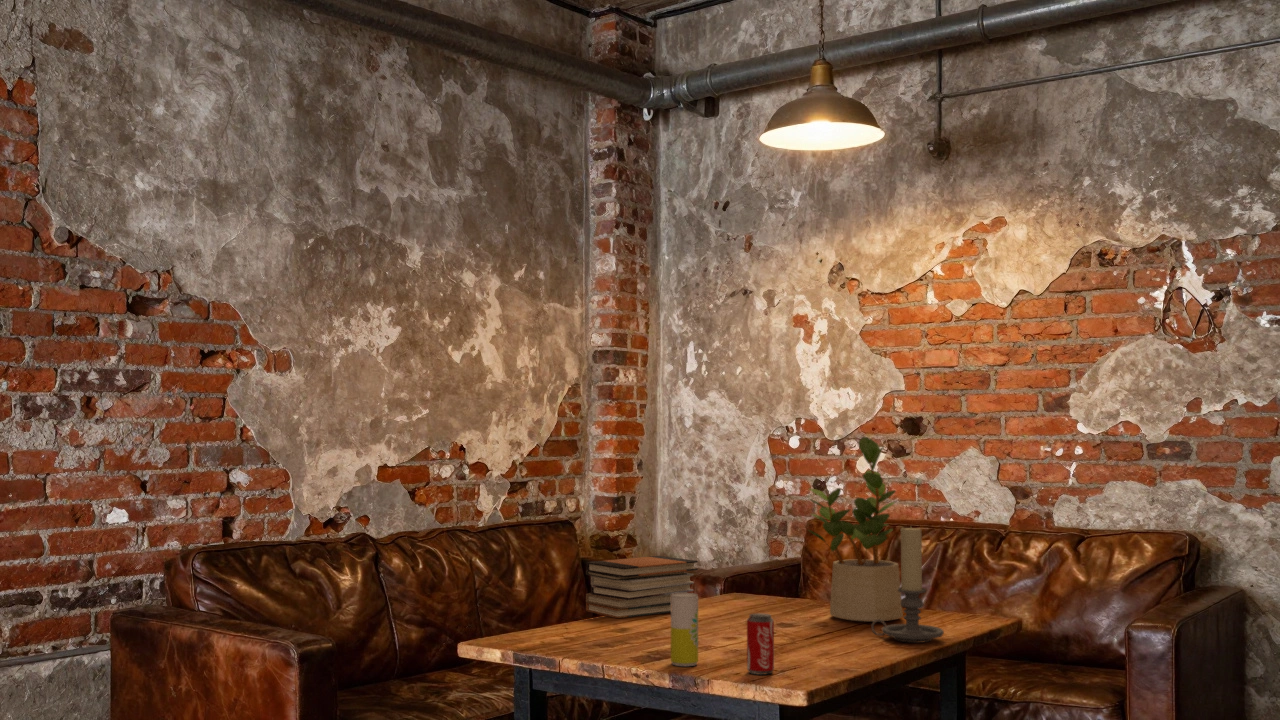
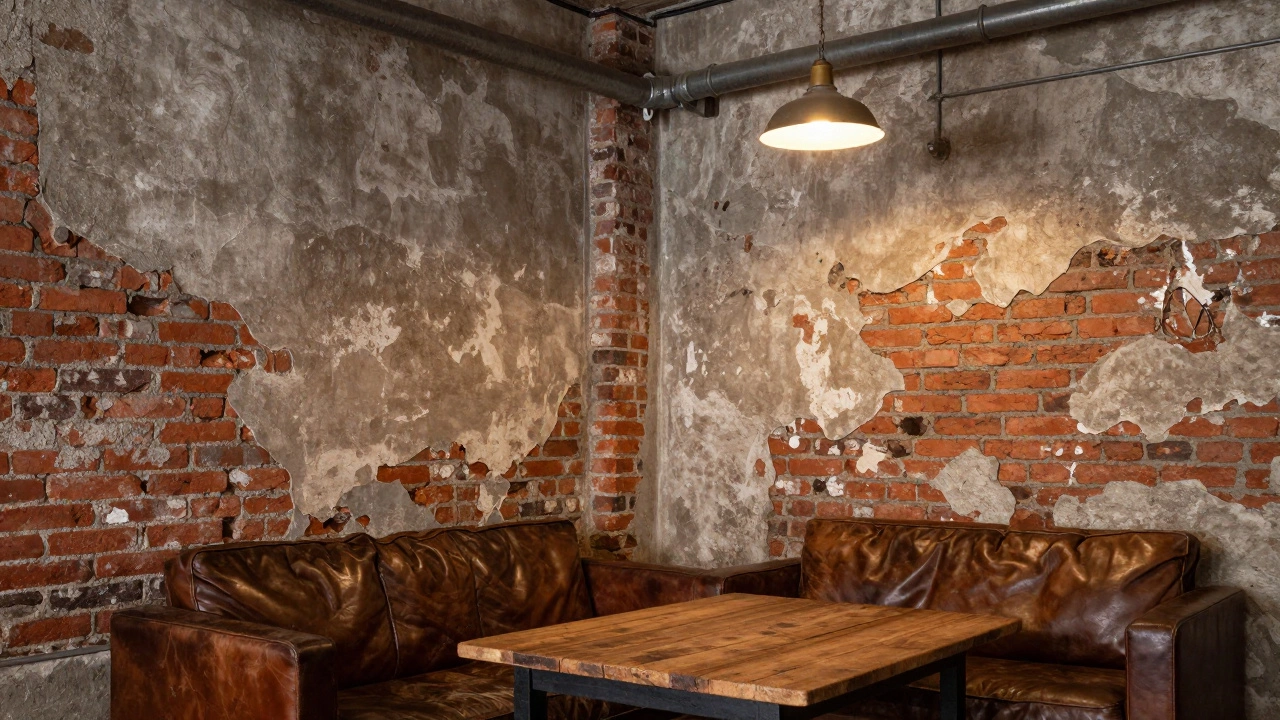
- beverage can [746,612,775,676]
- beverage can [670,592,699,667]
- book stack [585,555,699,619]
- potted plant [807,436,904,623]
- candle holder [870,525,945,644]
